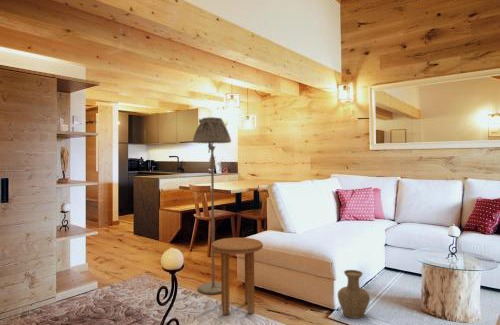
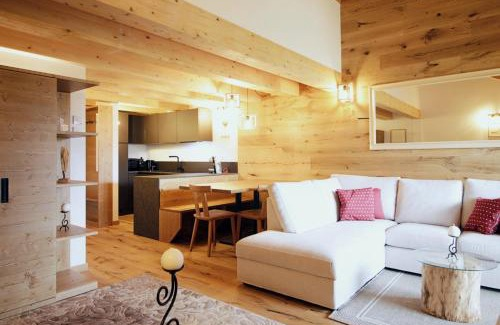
- floor lamp [192,116,232,295]
- side table [210,237,264,316]
- vase [337,269,371,319]
